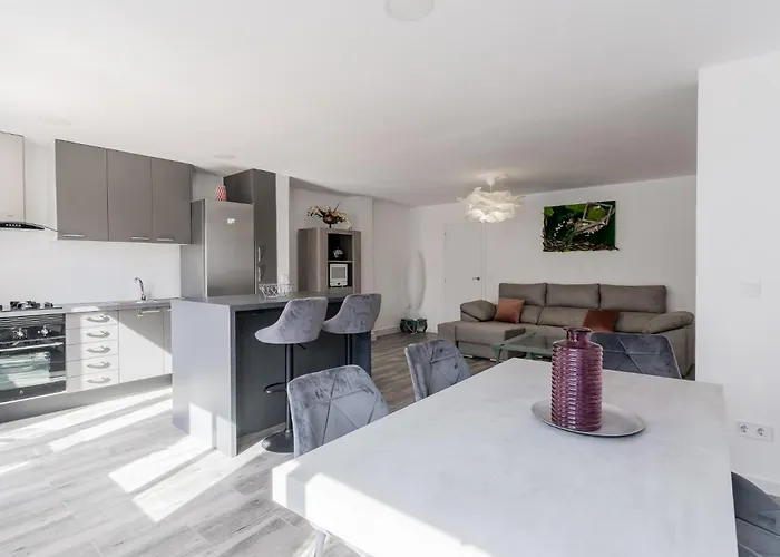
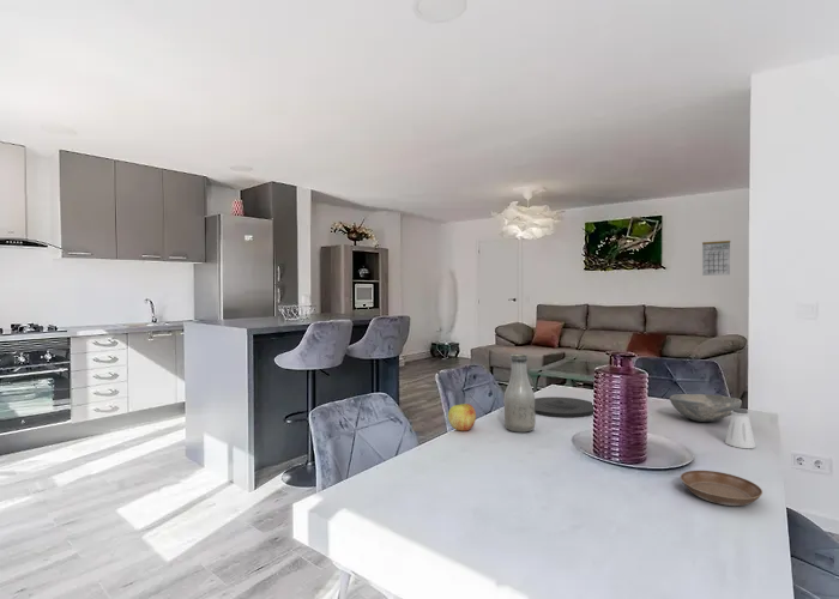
+ bottle [503,353,537,434]
+ saltshaker [724,407,756,449]
+ bowl [669,393,743,423]
+ saucer [680,470,763,507]
+ apple [447,403,477,432]
+ calendar [701,234,731,277]
+ plate [535,395,594,418]
